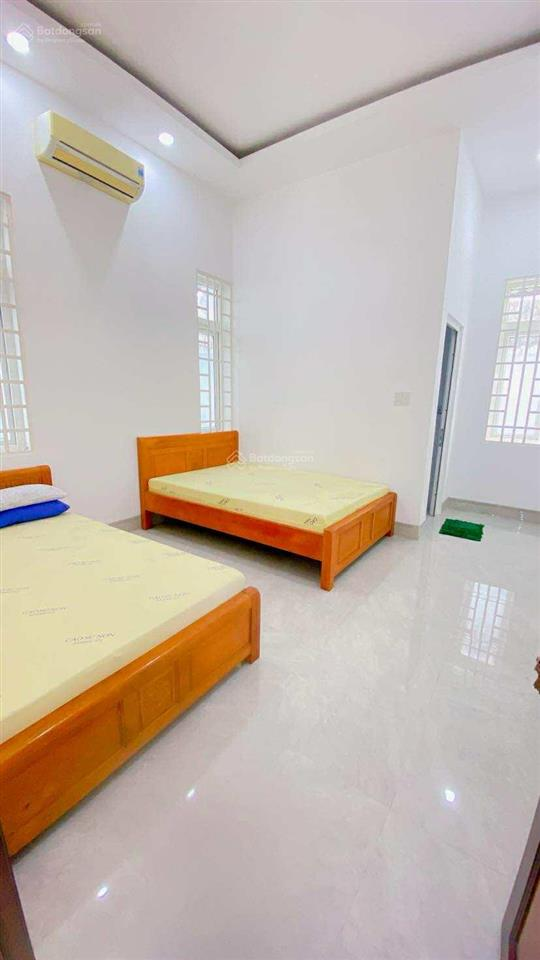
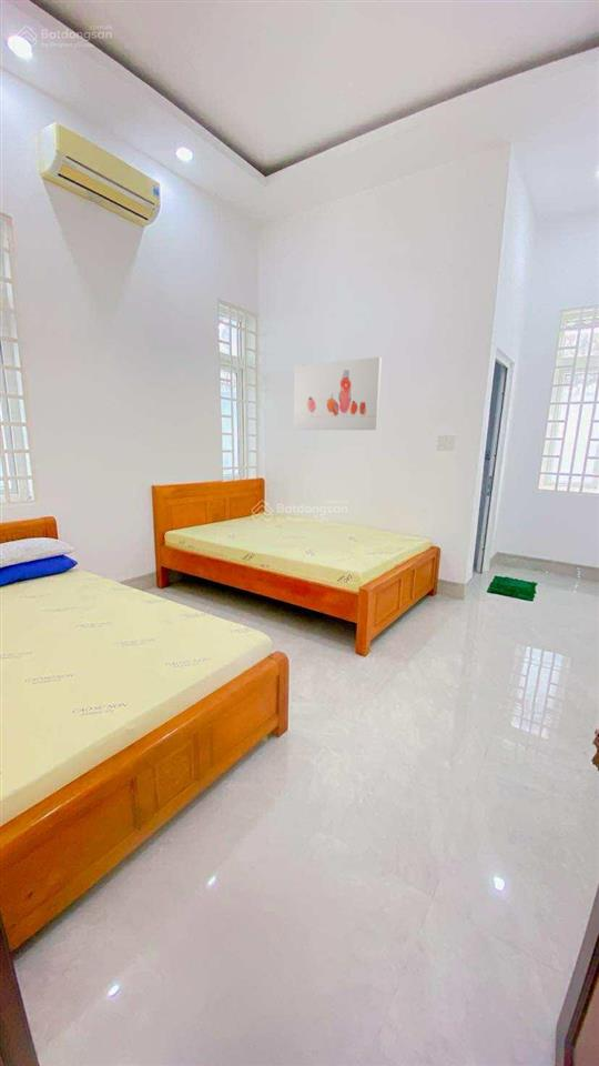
+ wall art [293,356,383,431]
